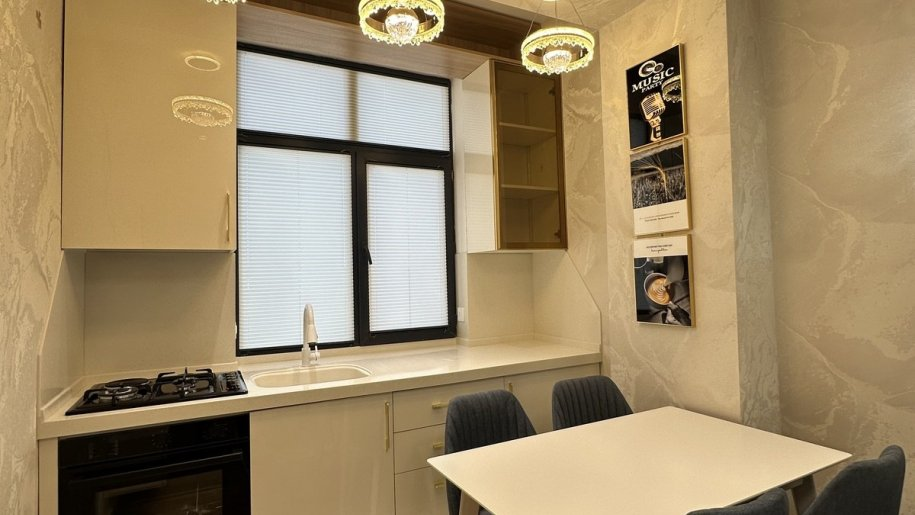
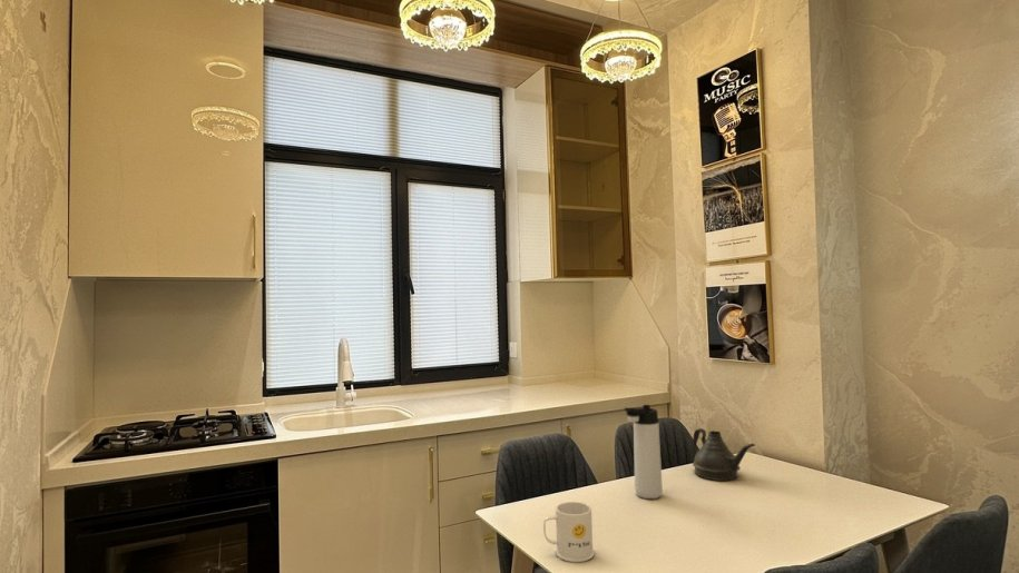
+ teapot [692,427,756,482]
+ thermos bottle [624,404,664,500]
+ mug [542,501,595,563]
